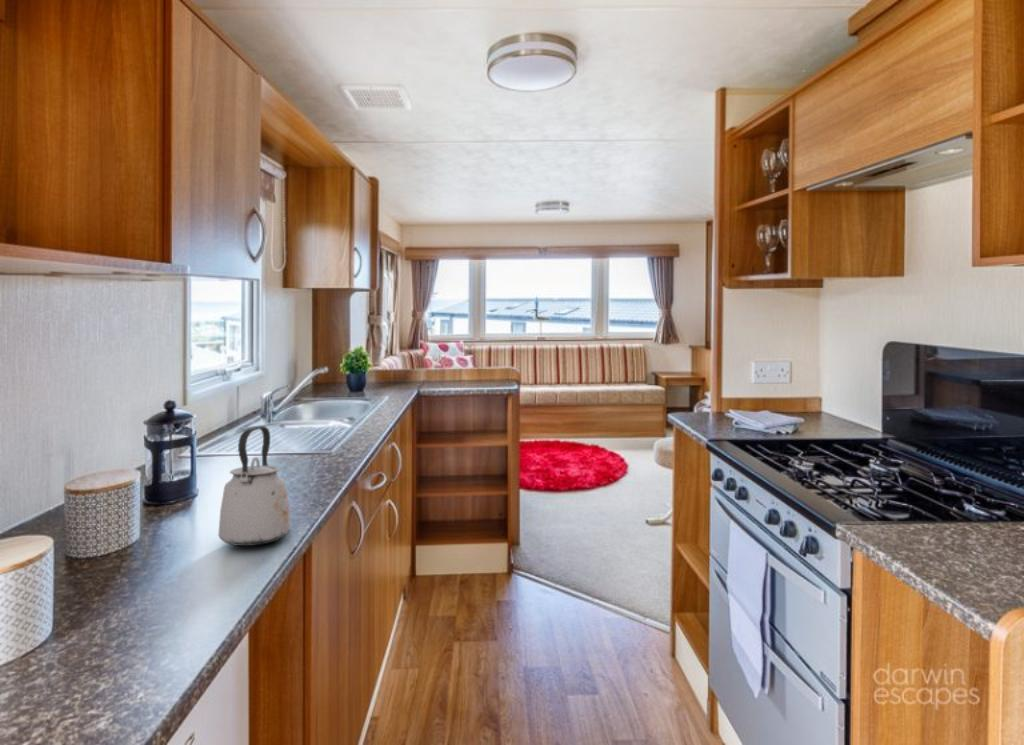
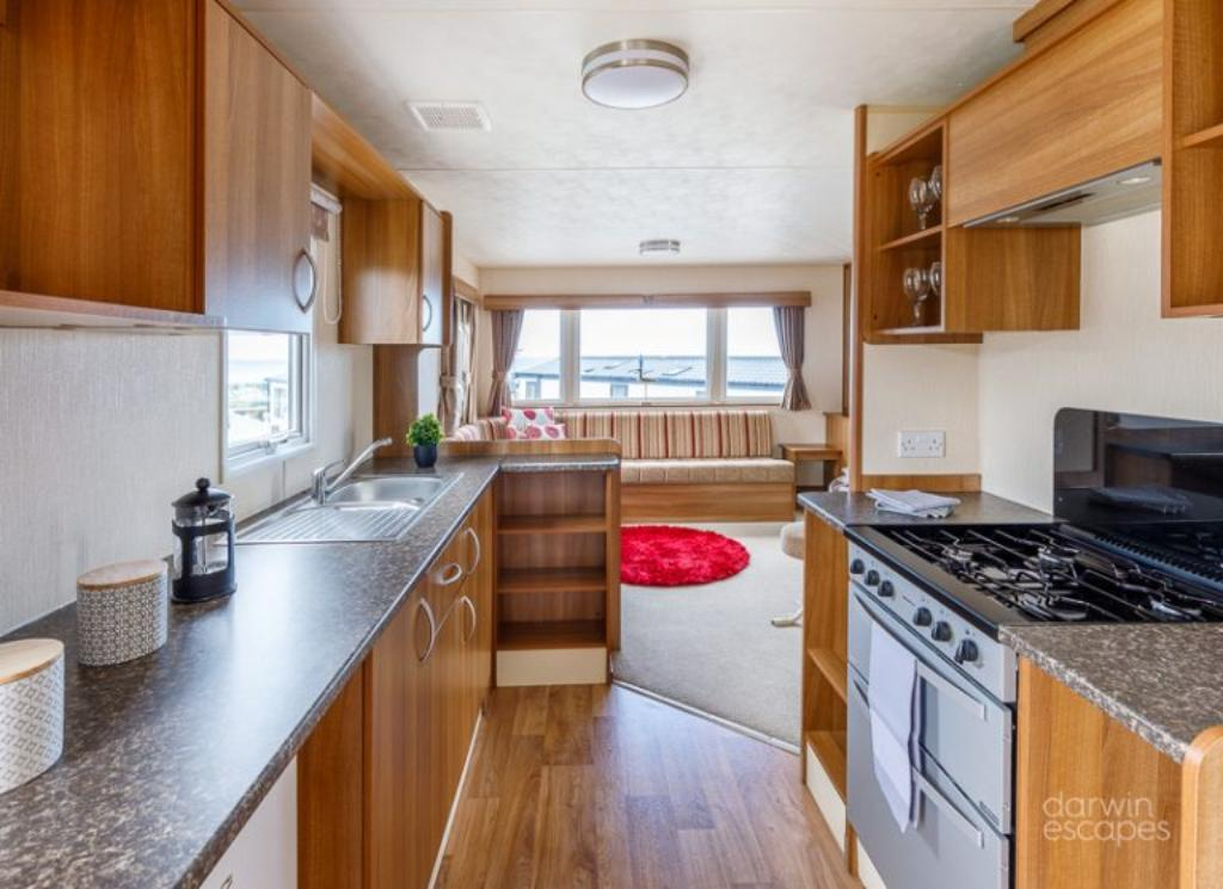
- kettle [217,425,292,547]
